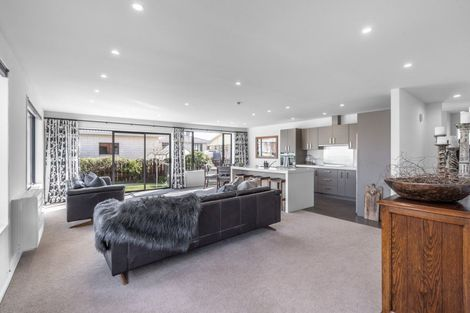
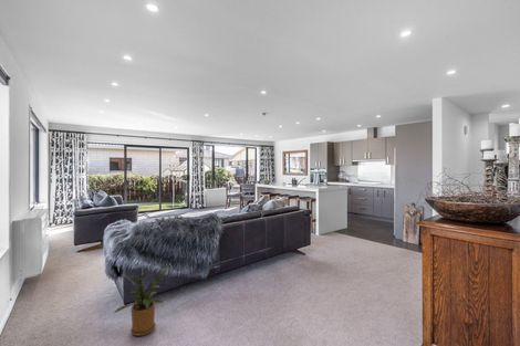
+ house plant [112,264,170,337]
